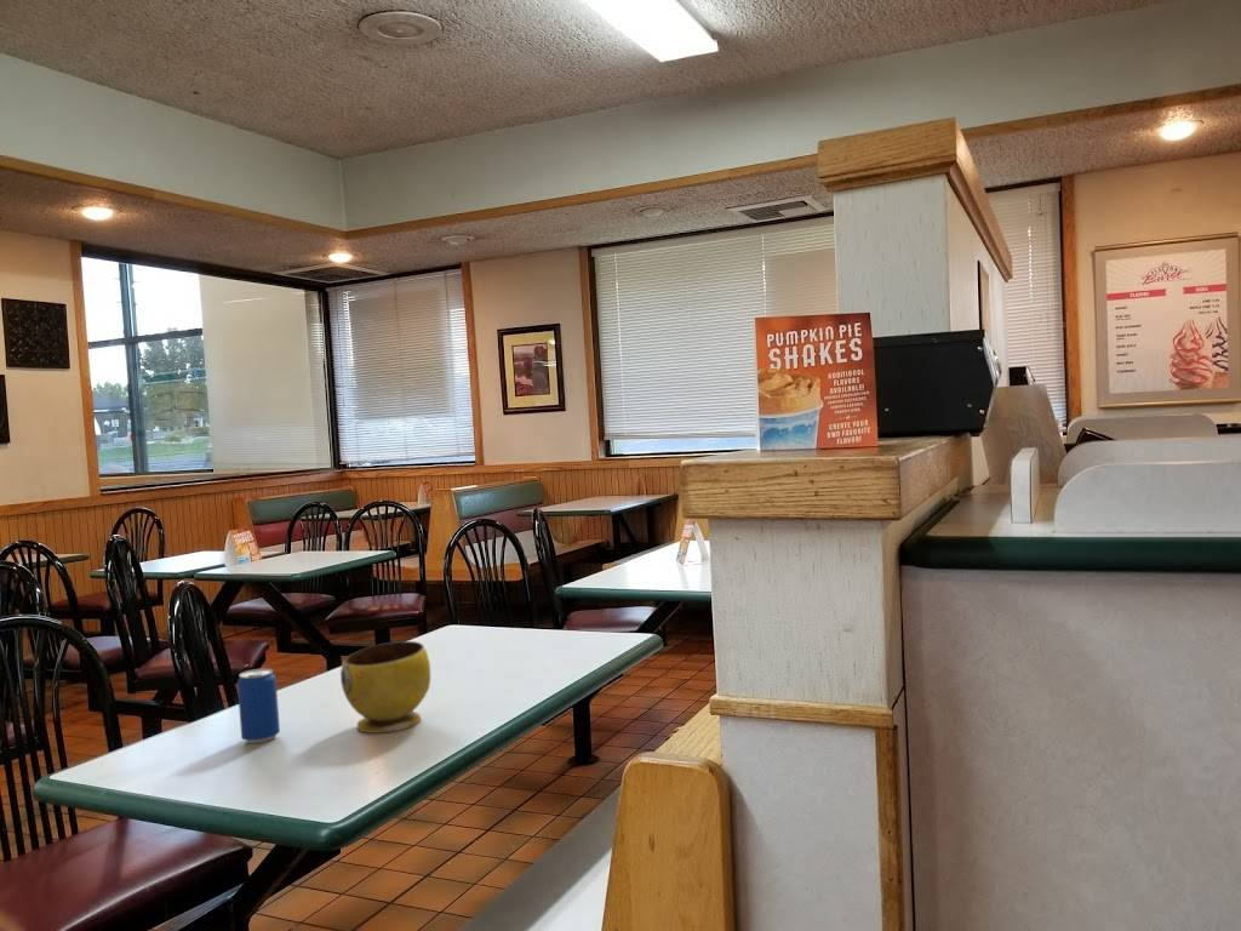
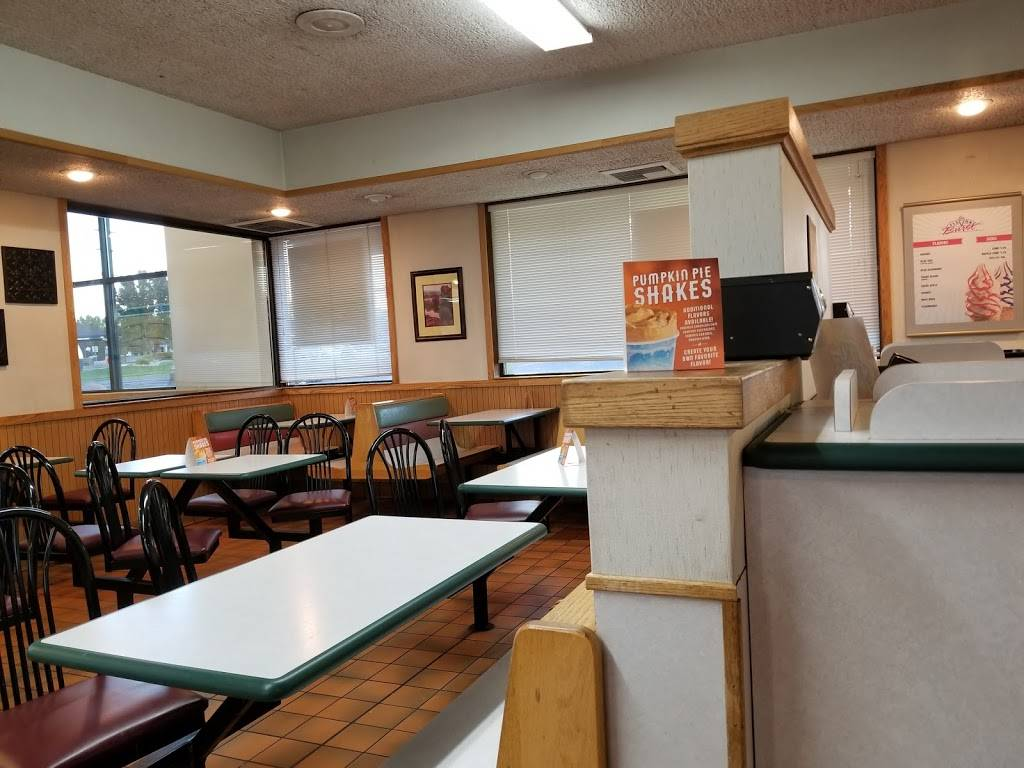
- beverage can [236,668,281,744]
- bowl [339,640,431,735]
